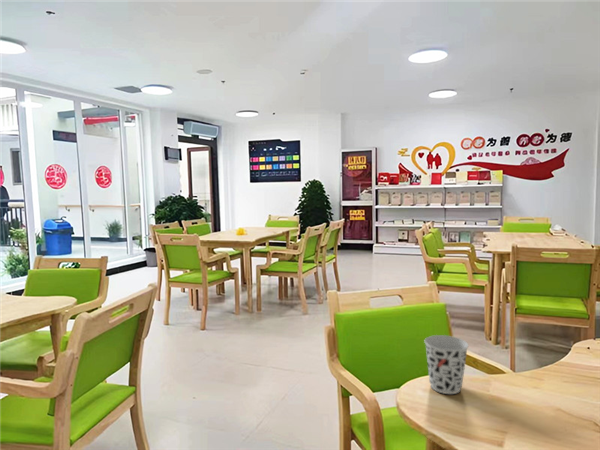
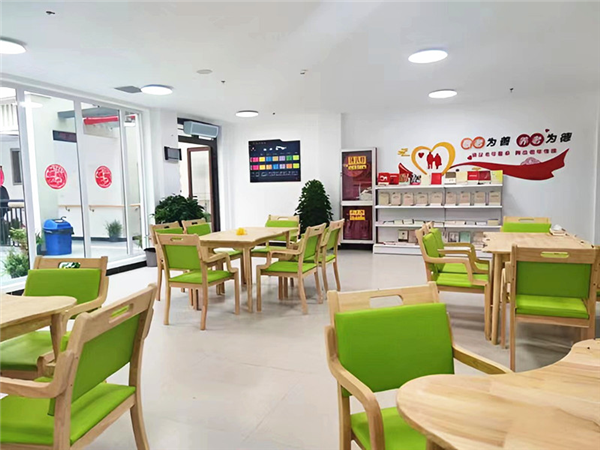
- cup [423,334,470,395]
